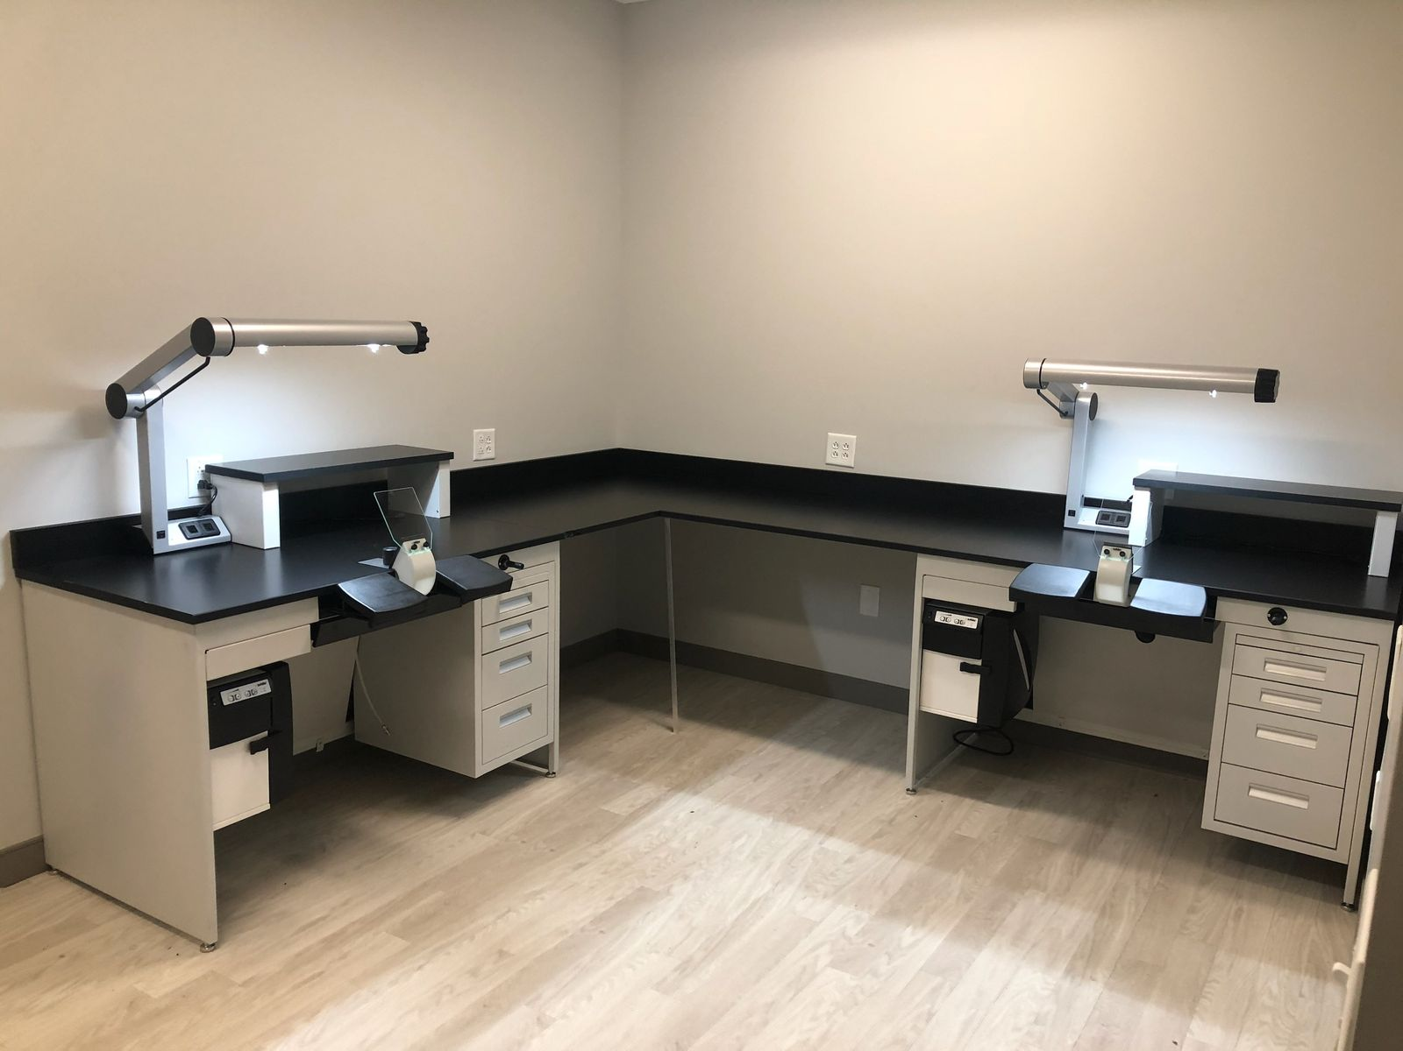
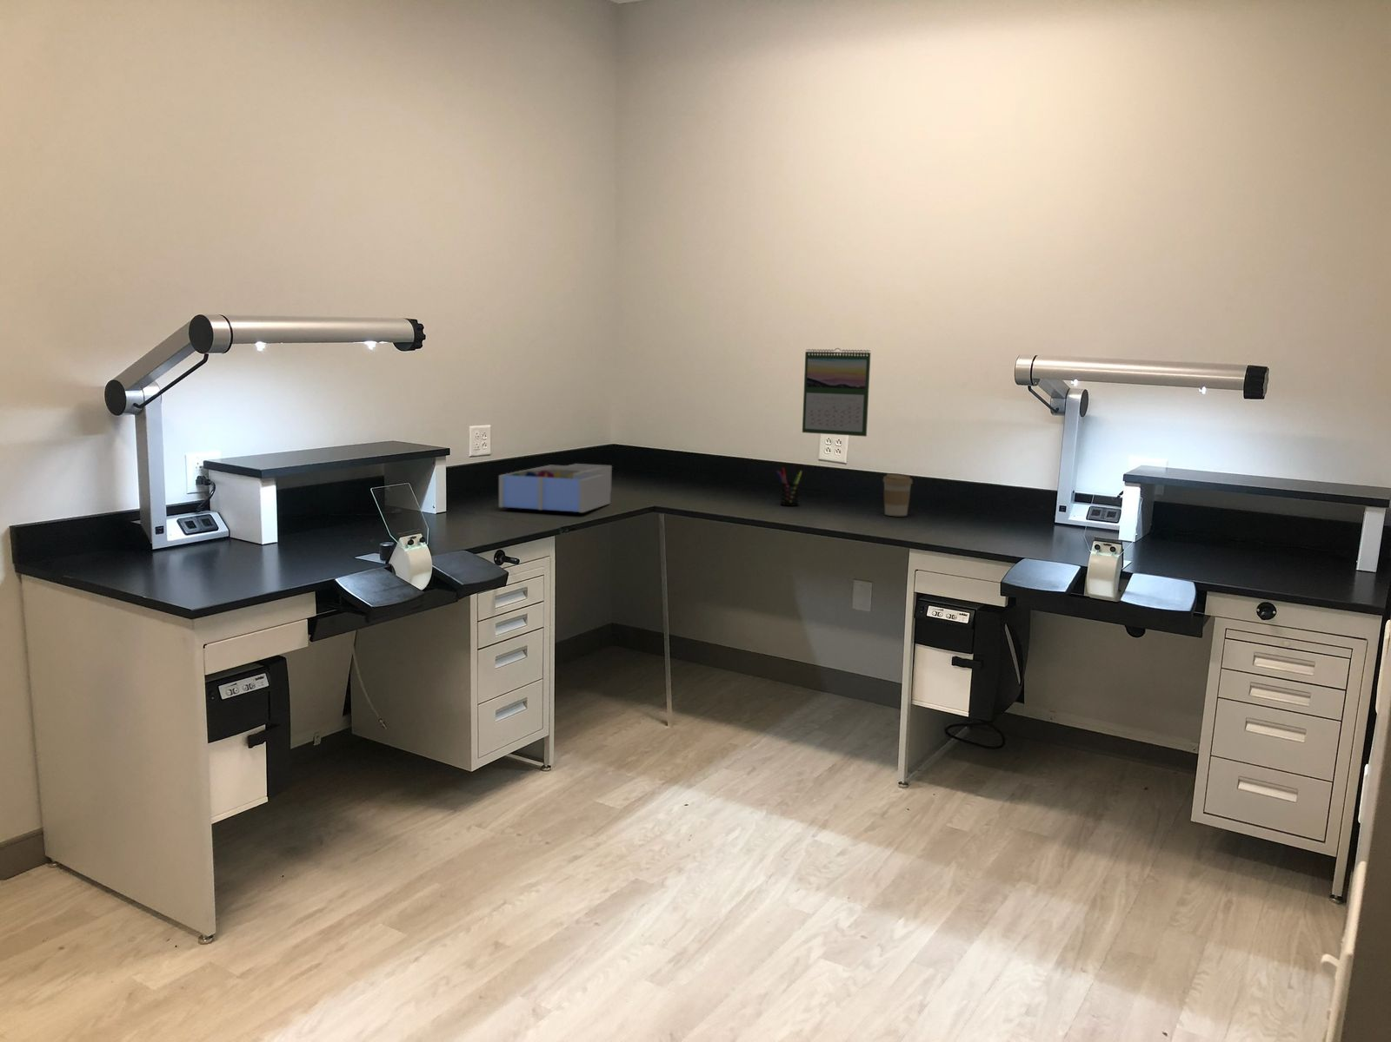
+ calendar [802,347,871,438]
+ desk organizer [498,463,613,513]
+ pen holder [777,467,803,507]
+ coffee cup [882,473,913,517]
